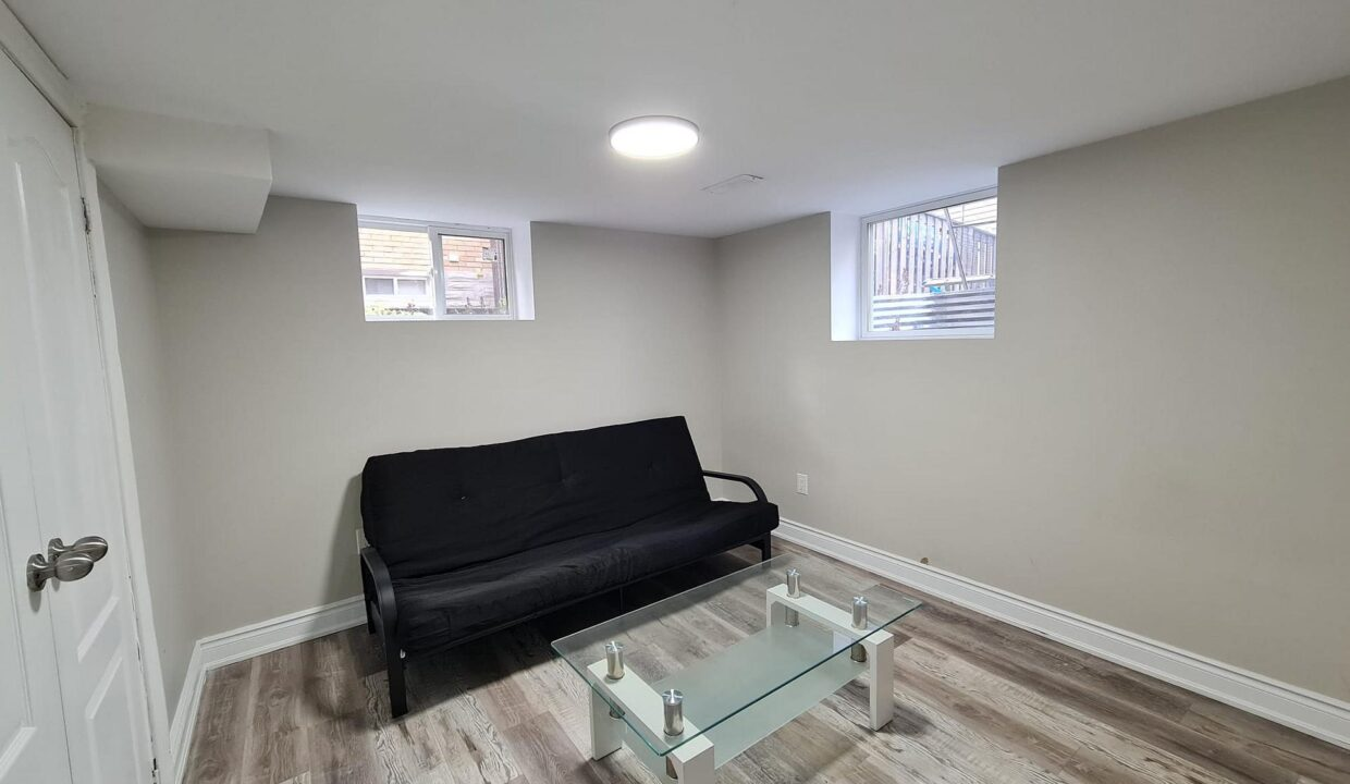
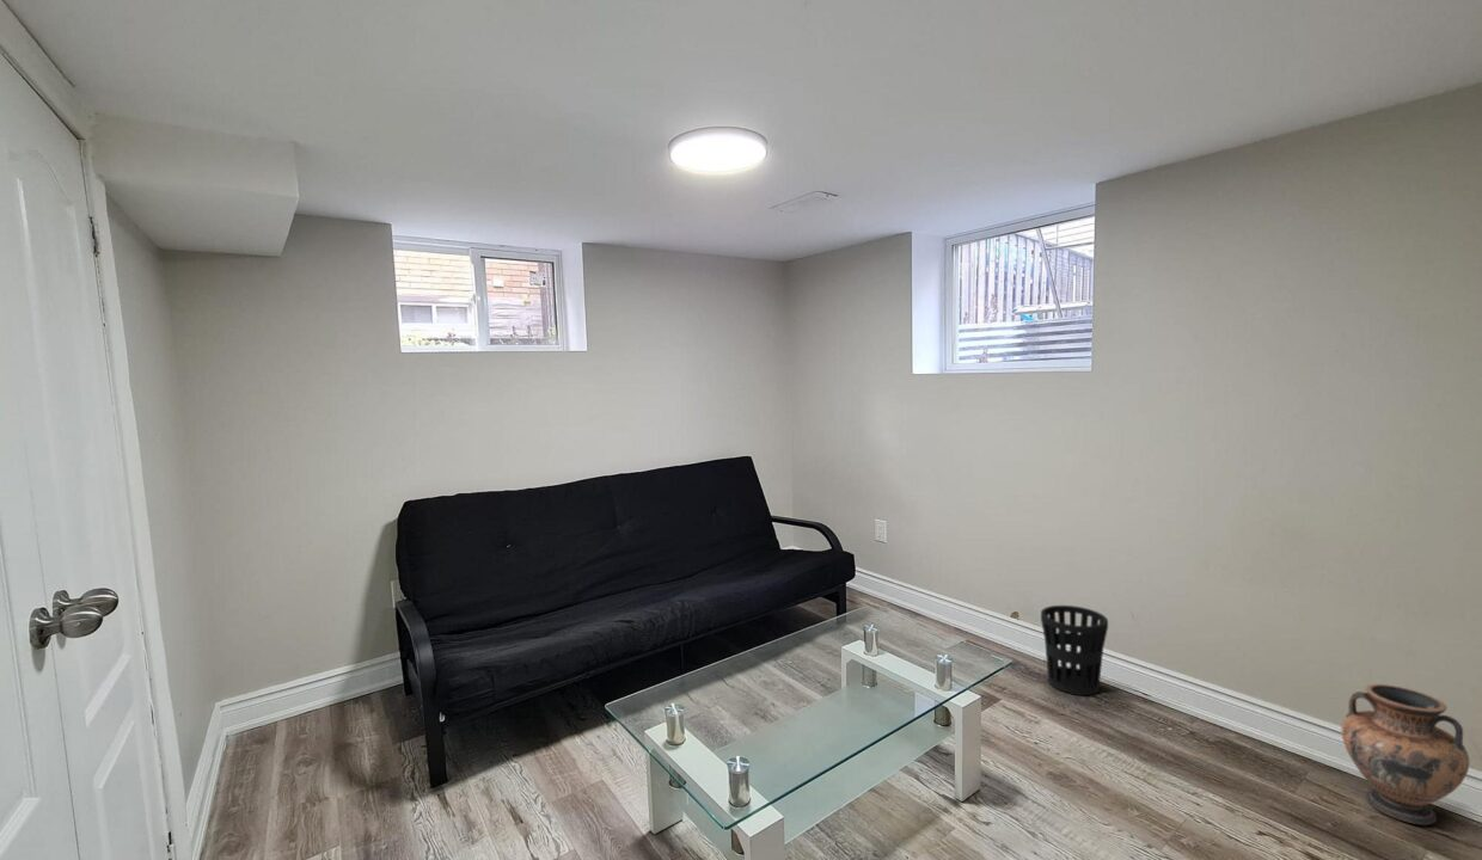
+ wastebasket [1040,604,1109,696]
+ vase [1340,683,1470,825]
